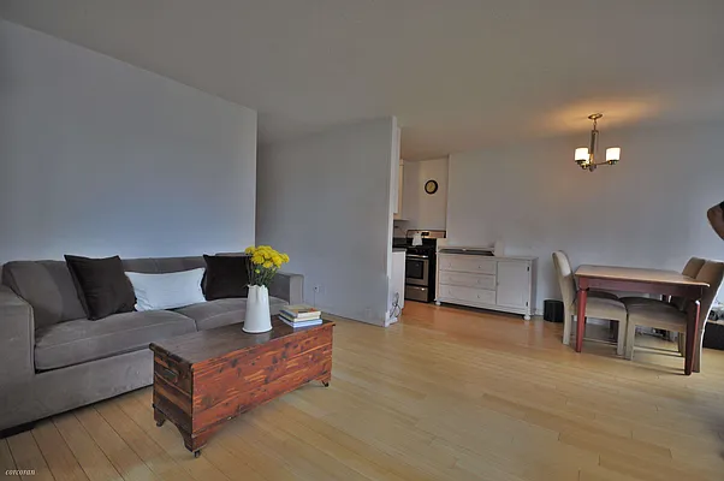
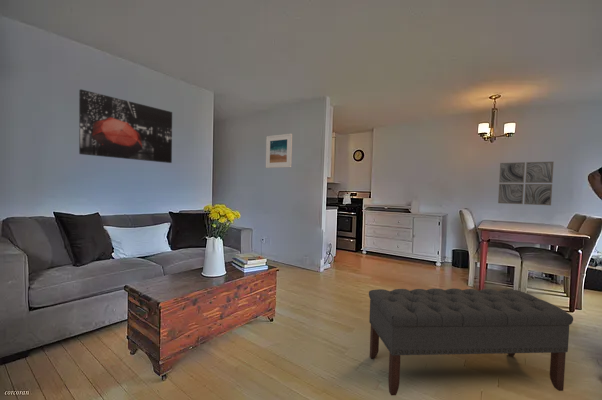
+ wall art [78,88,173,164]
+ wall art [497,161,555,206]
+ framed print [265,133,293,169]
+ bench [368,287,574,396]
